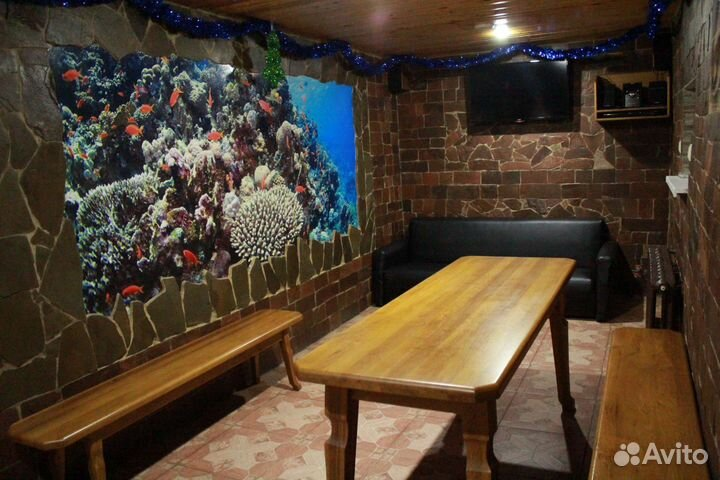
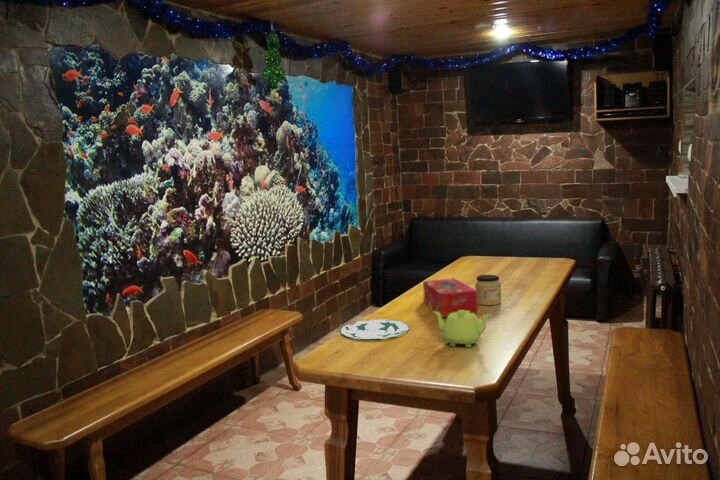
+ plate [339,319,410,340]
+ jar [474,274,502,306]
+ tissue box [422,277,478,318]
+ teapot [432,310,492,349]
